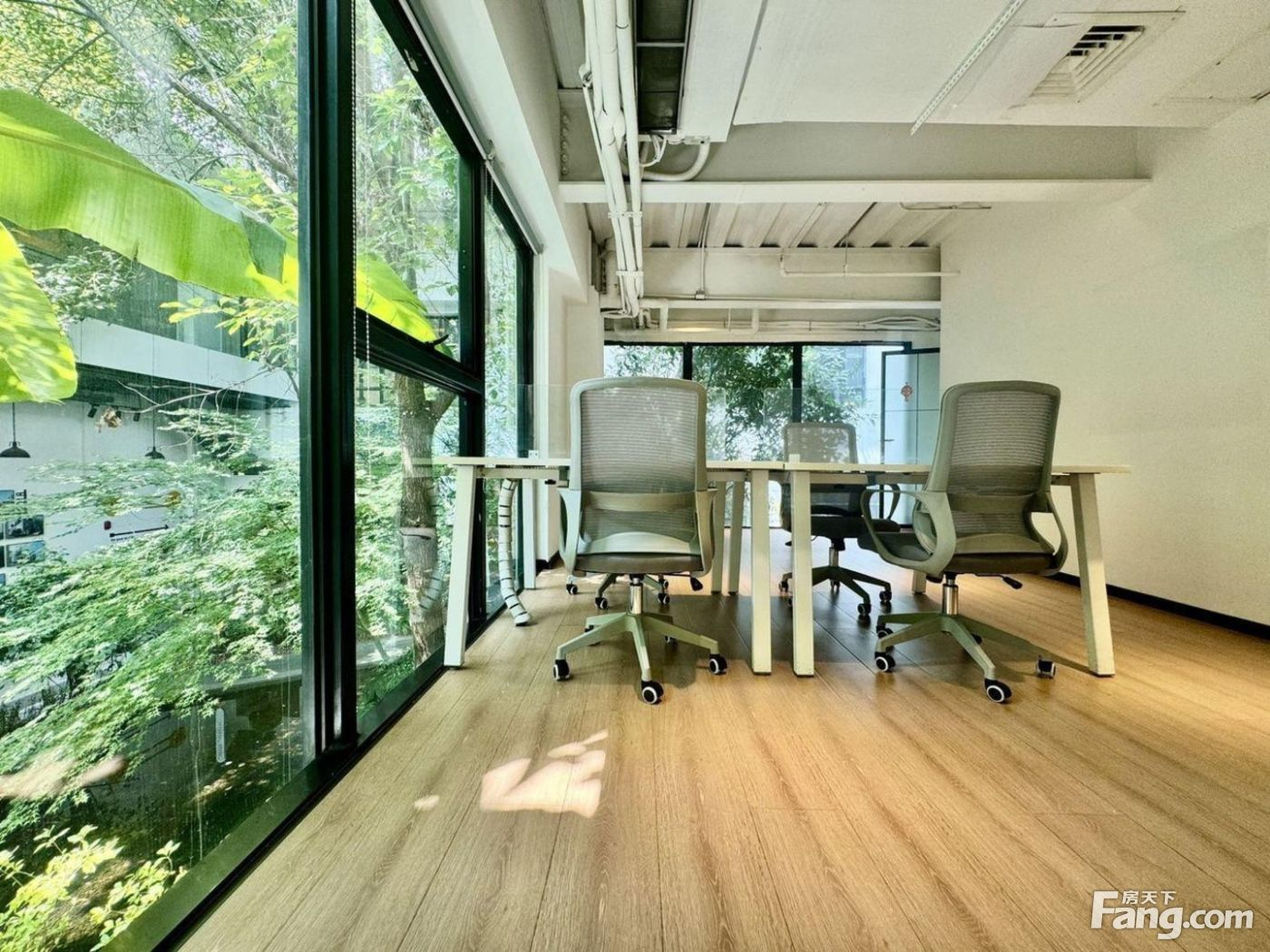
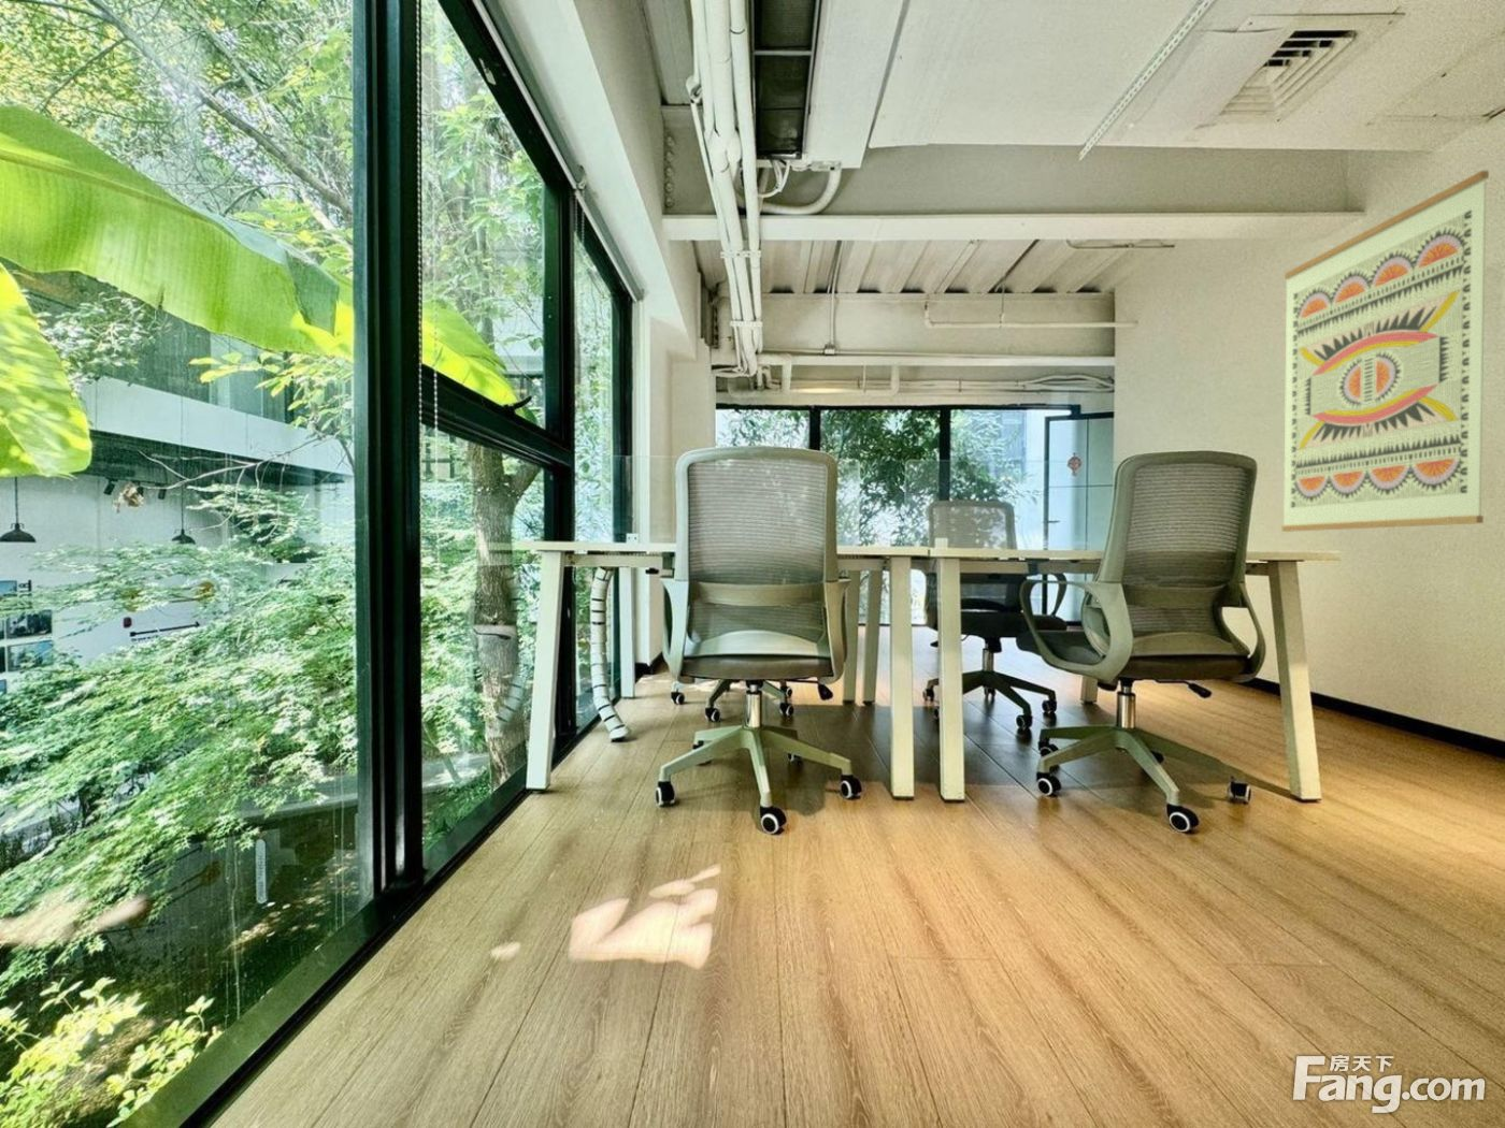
+ wall art [1280,169,1490,533]
